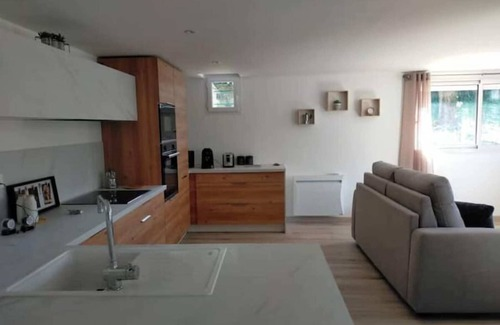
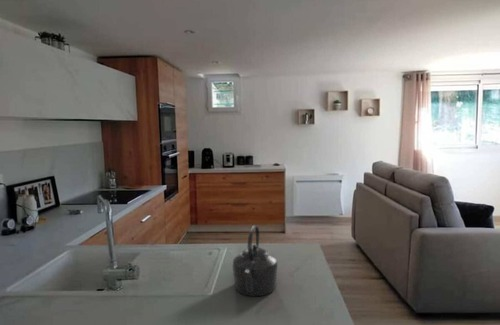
+ kettle [232,225,278,297]
